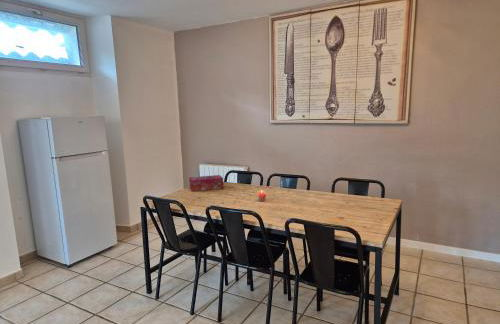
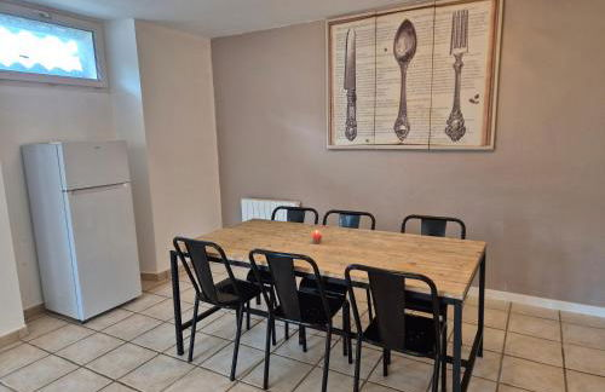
- tissue box [188,174,224,192]
